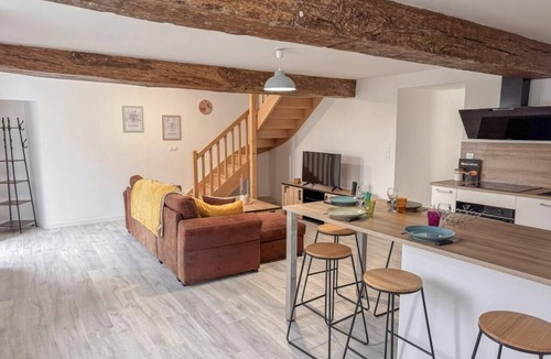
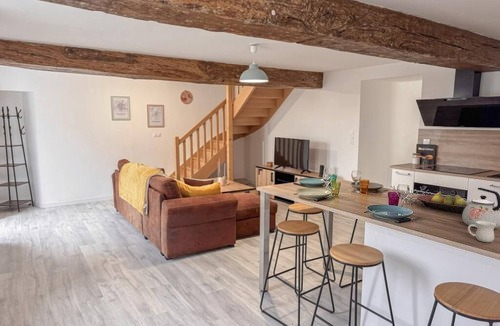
+ kettle [461,187,500,229]
+ mug [467,221,496,243]
+ fruit bowl [416,191,467,214]
